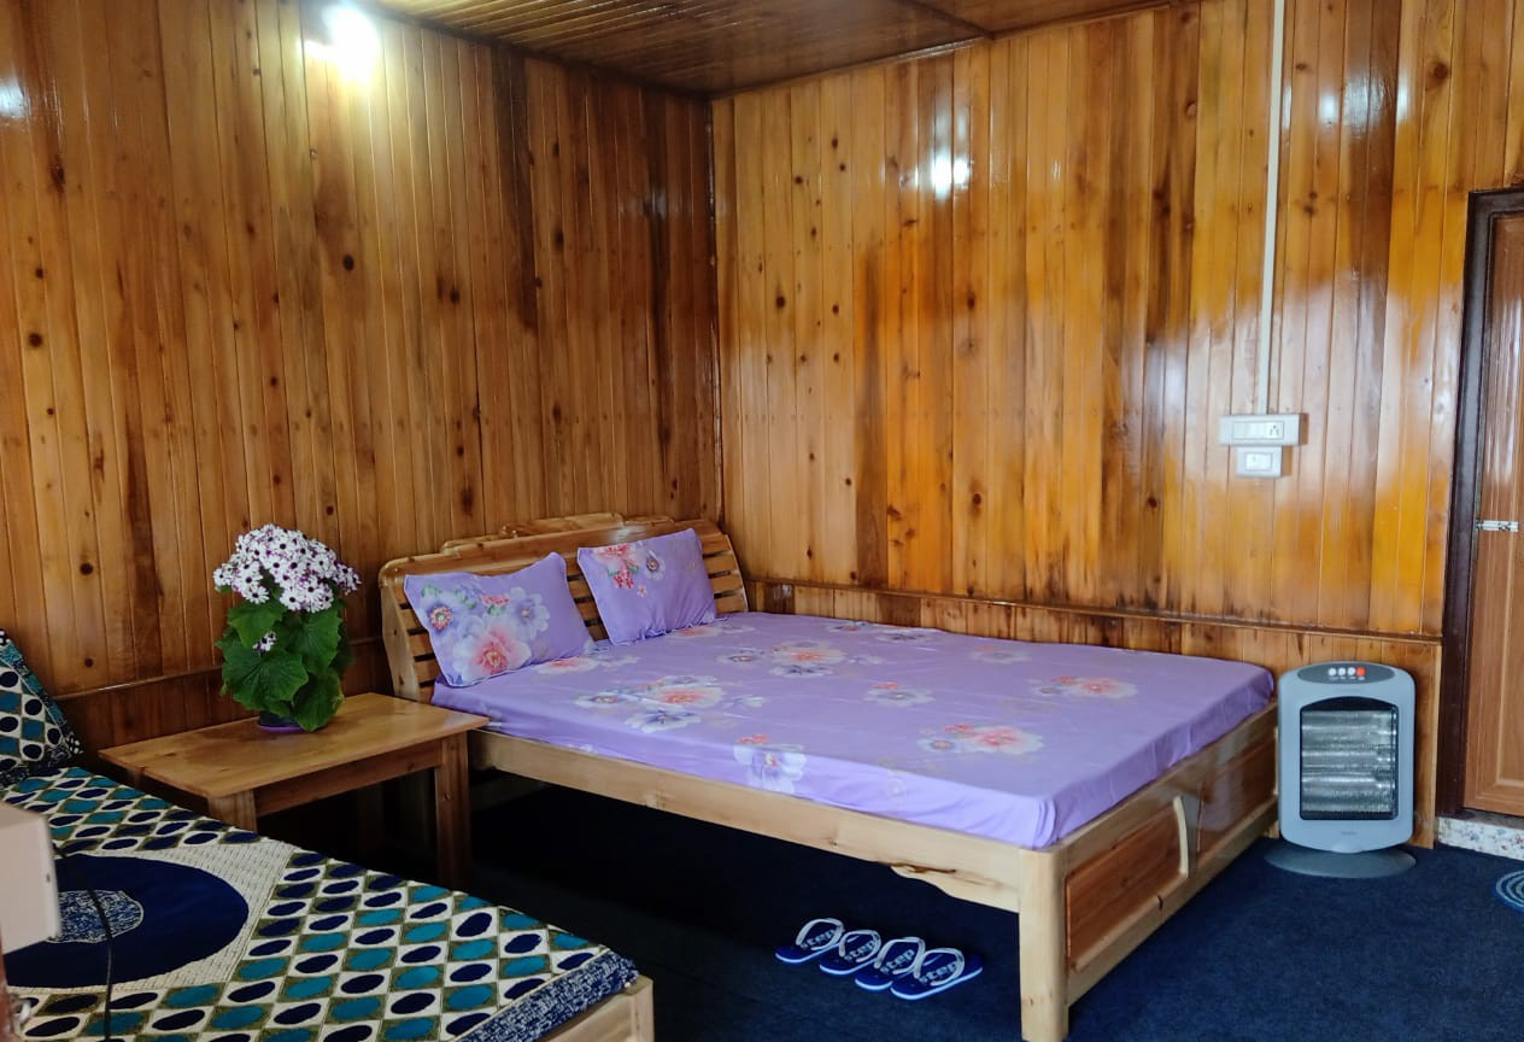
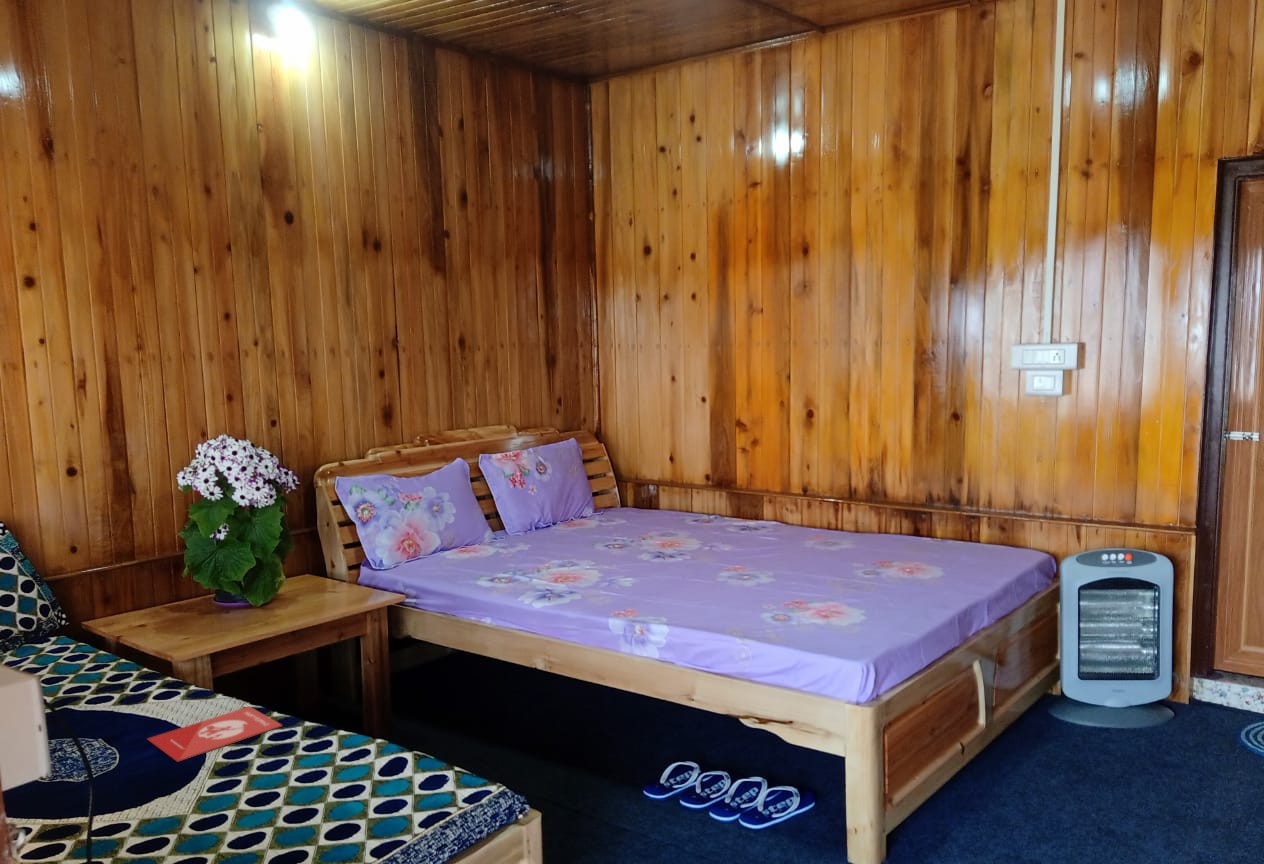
+ book [147,705,283,763]
